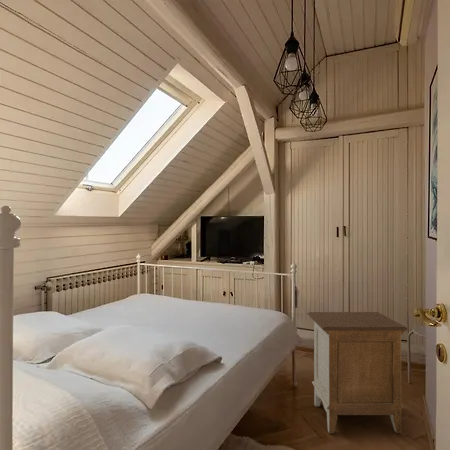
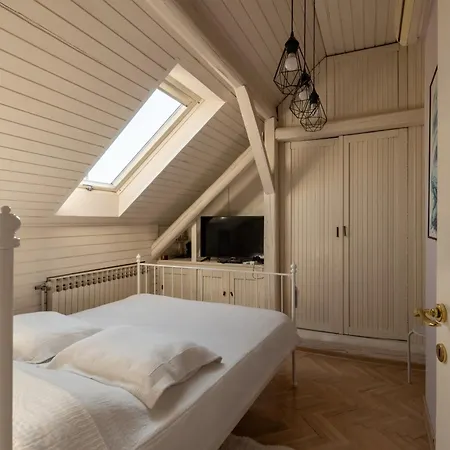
- nightstand [306,311,408,434]
